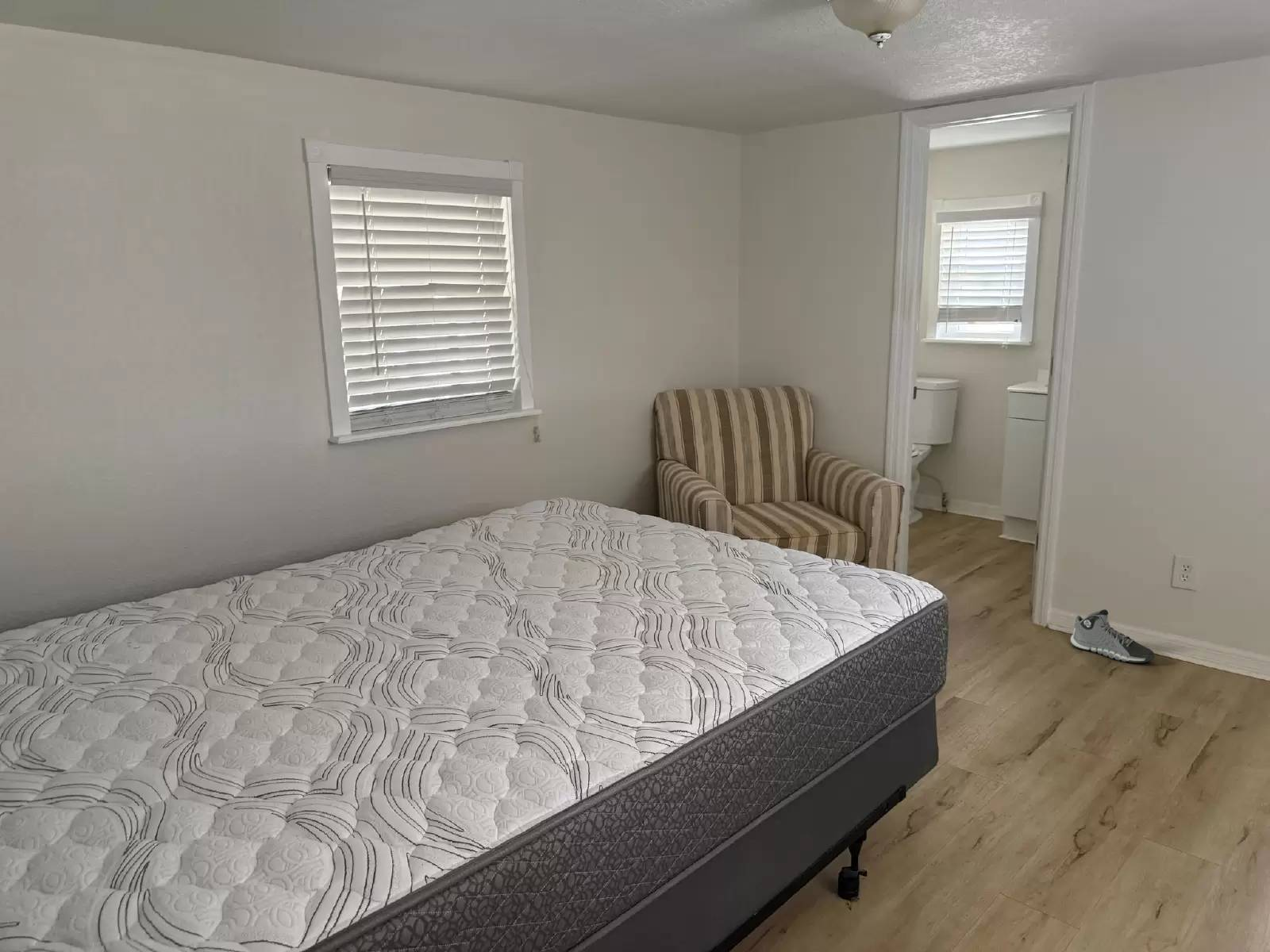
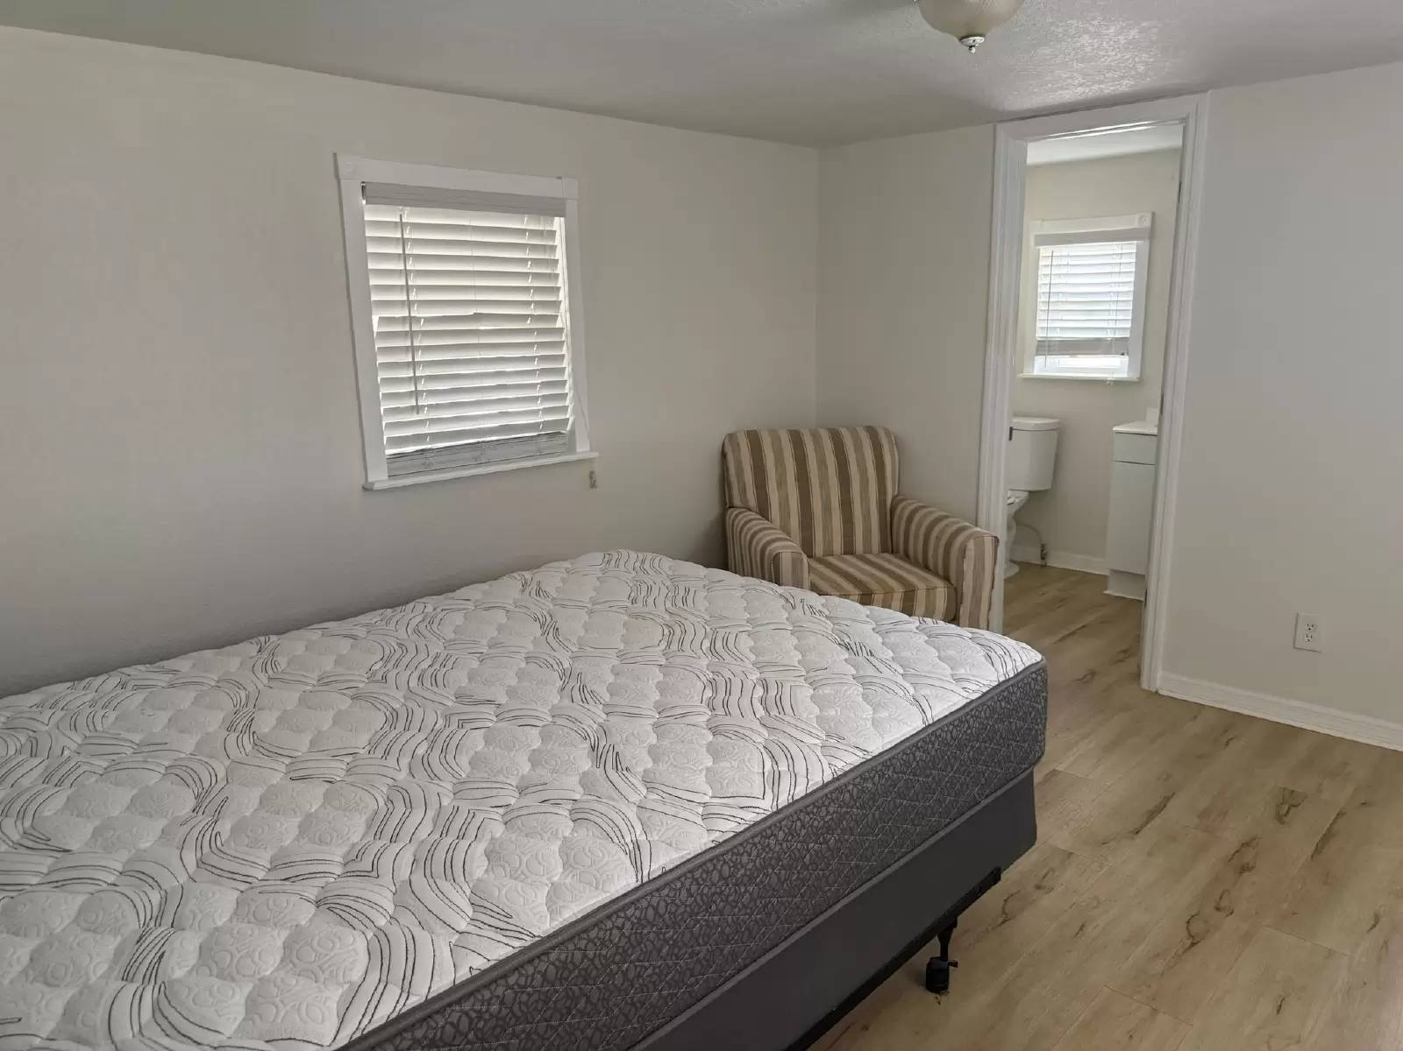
- sneaker [1070,608,1156,663]
